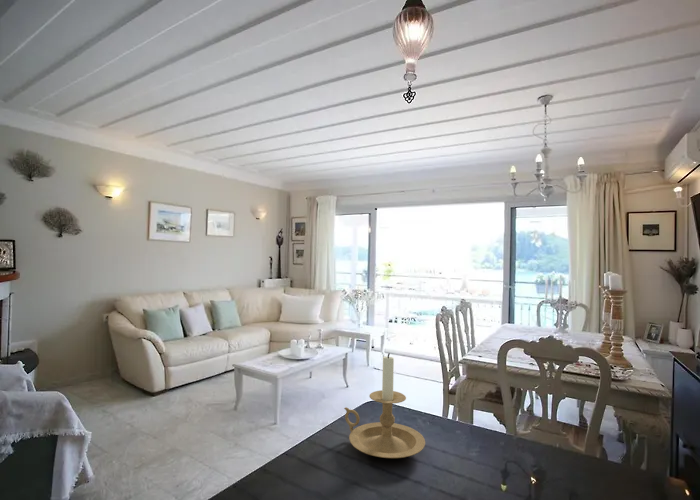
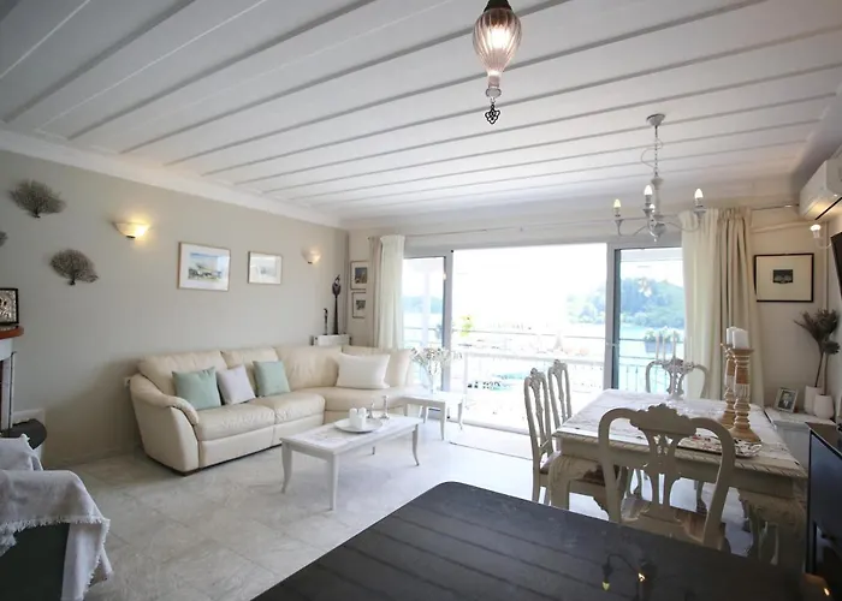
- candle holder [343,352,426,459]
